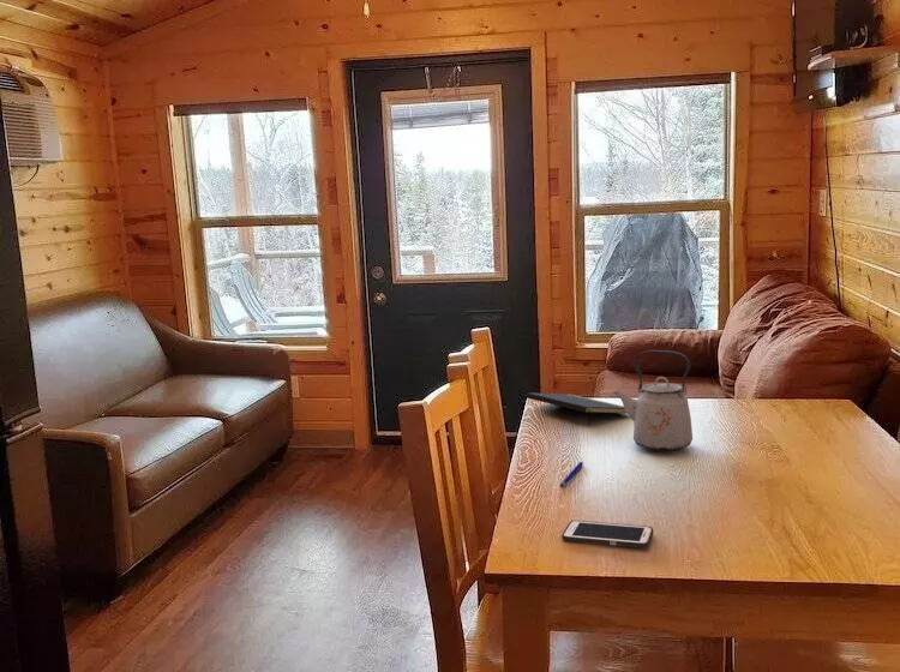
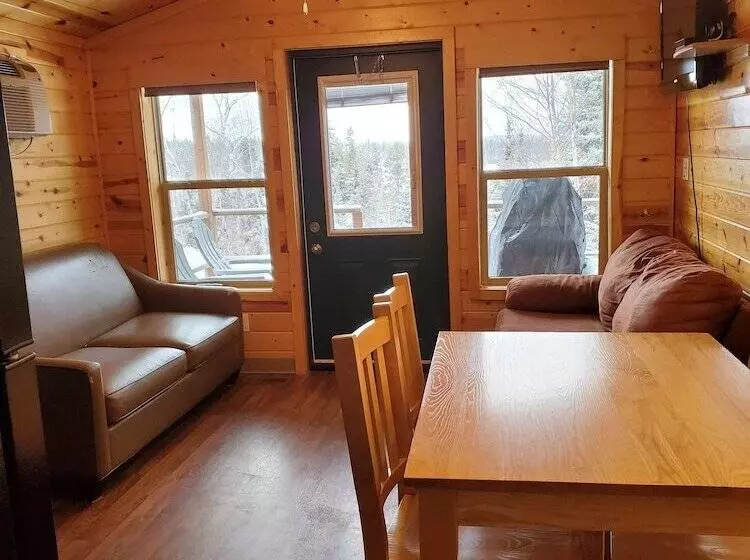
- kettle [612,349,694,452]
- pen [559,461,584,488]
- cell phone [560,520,654,548]
- notepad [526,391,626,426]
